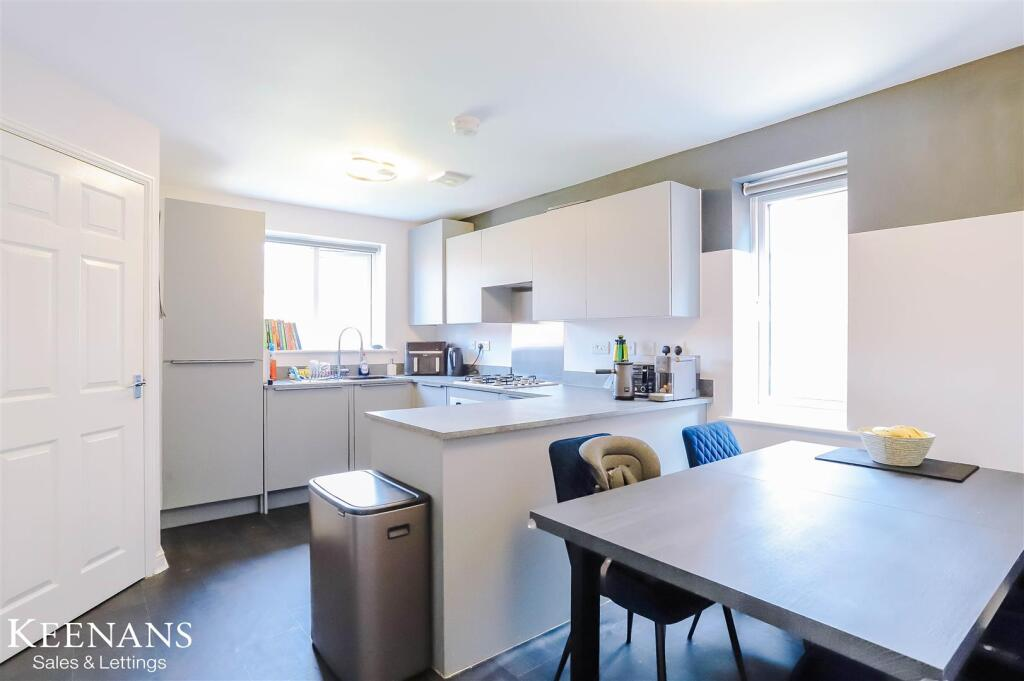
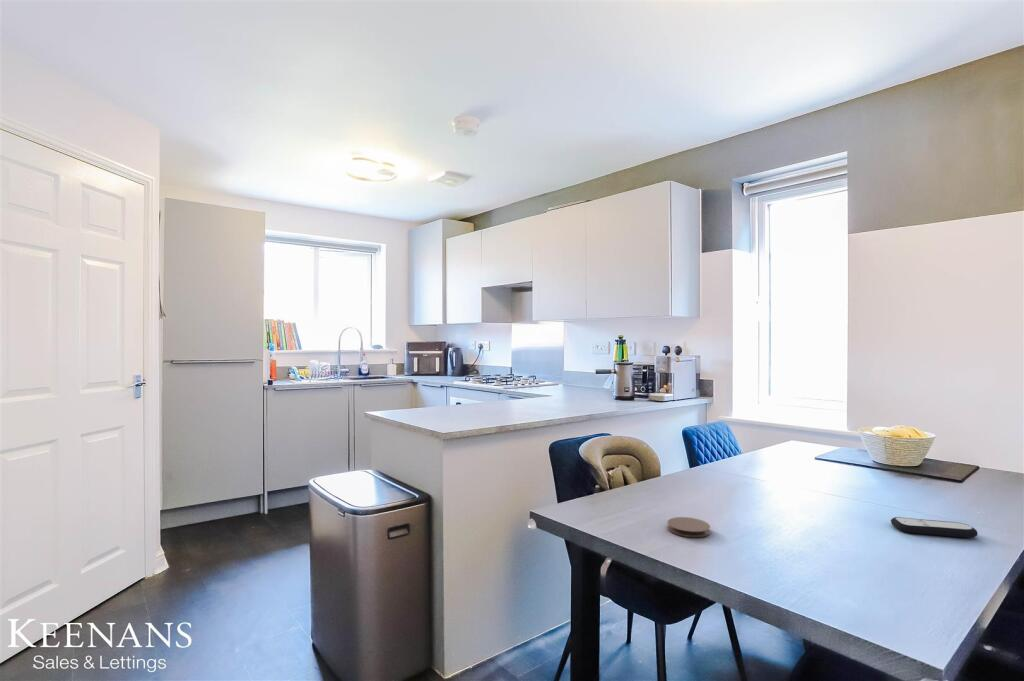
+ remote control [890,516,979,539]
+ coaster [666,516,711,538]
